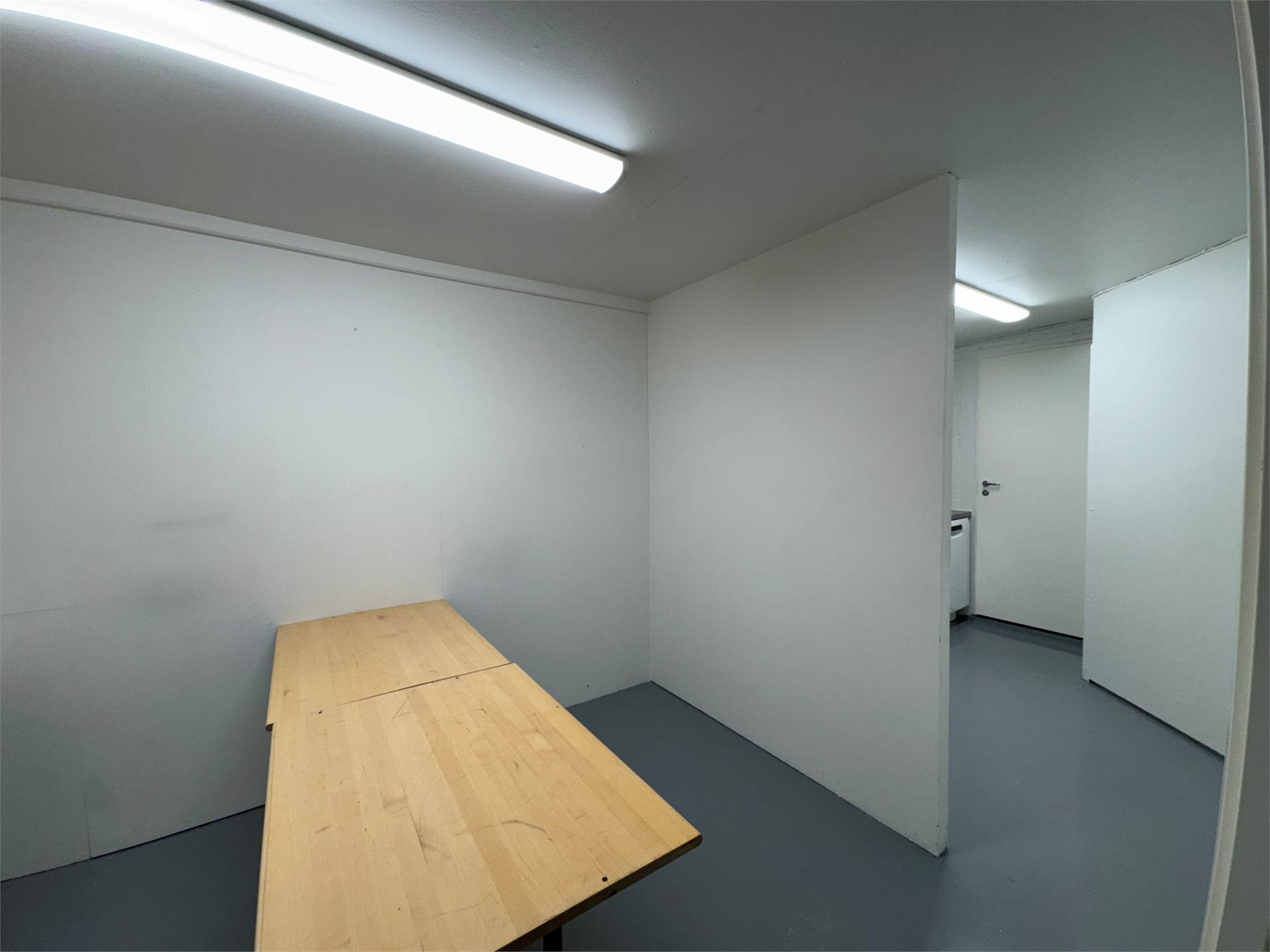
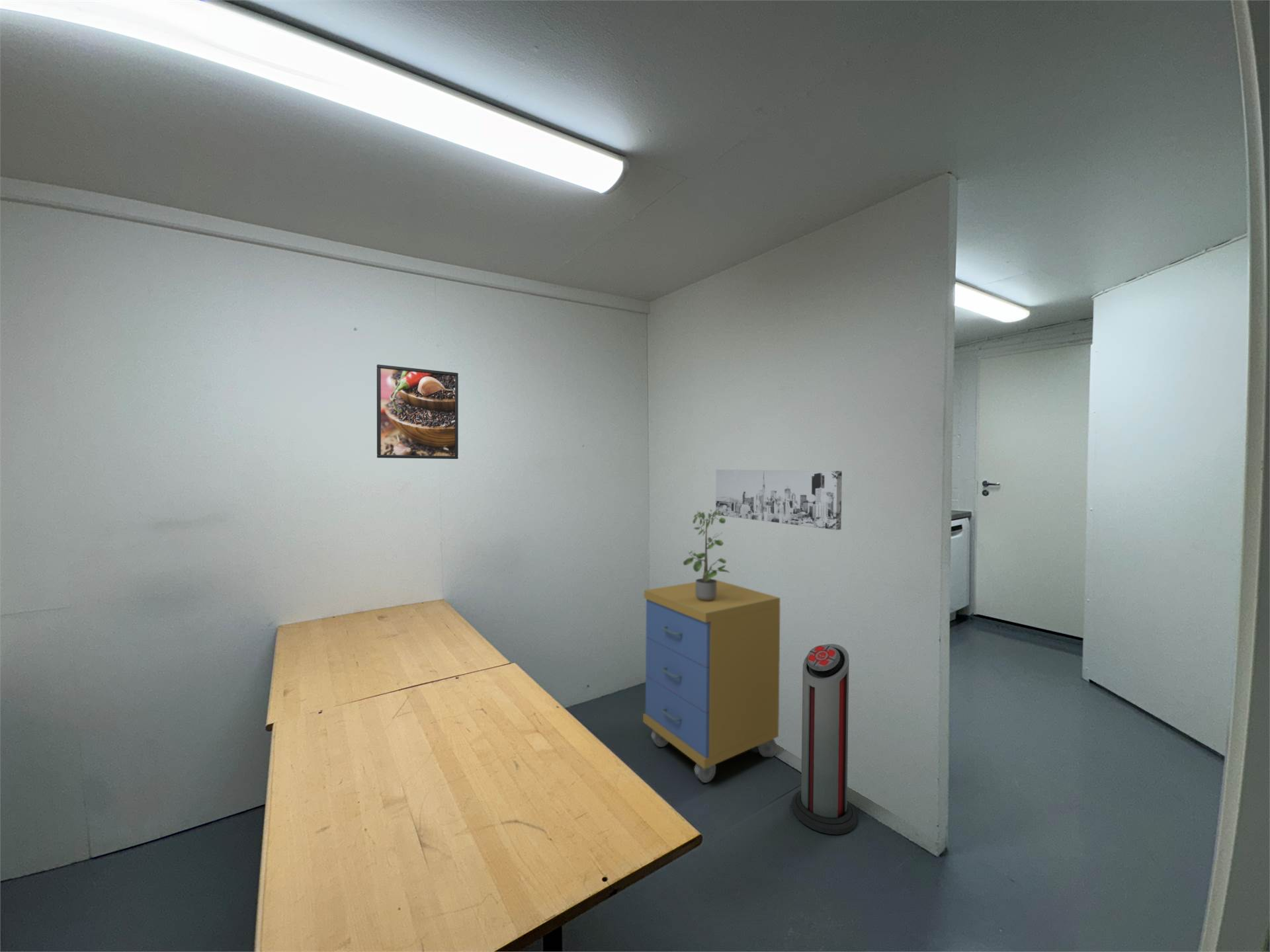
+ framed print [376,364,459,459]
+ storage cabinet [642,578,781,783]
+ potted plant [683,509,731,601]
+ air purifier [792,643,857,836]
+ wall art [715,469,843,531]
